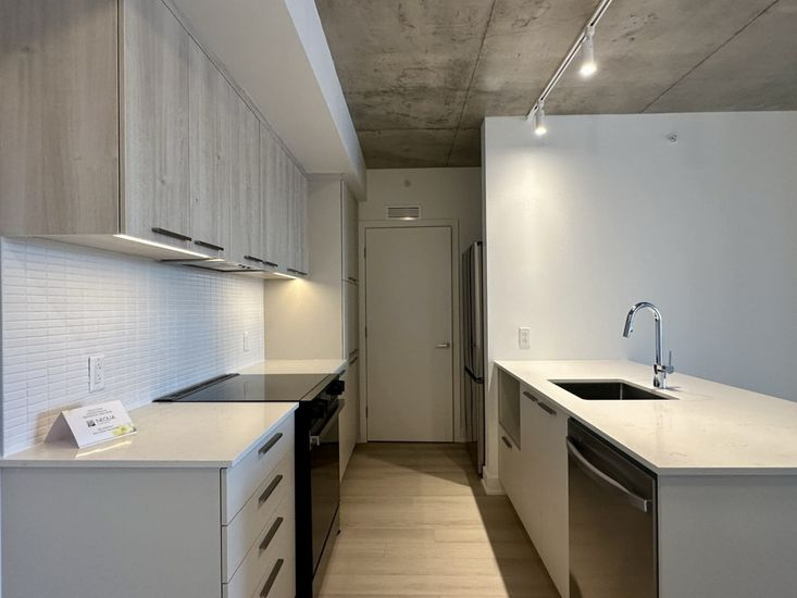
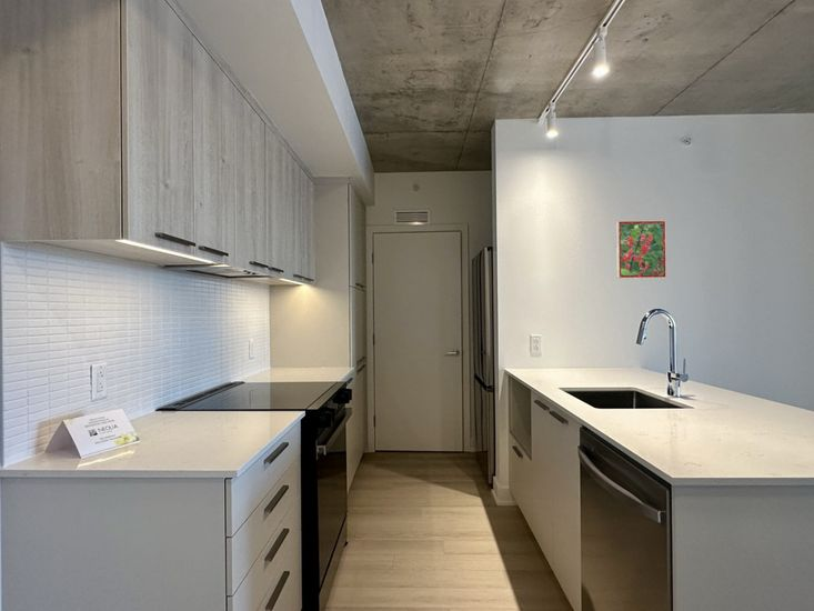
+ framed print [615,219,667,280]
